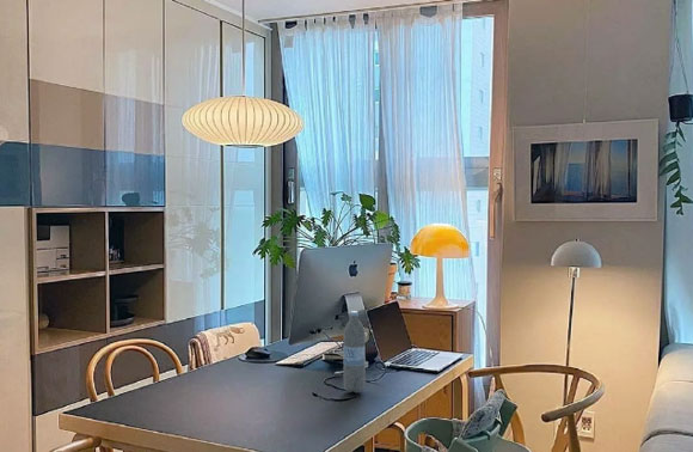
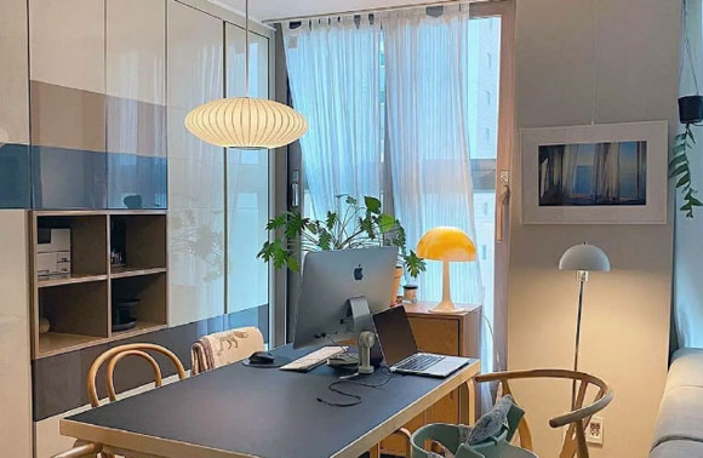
- water bottle [343,310,367,395]
